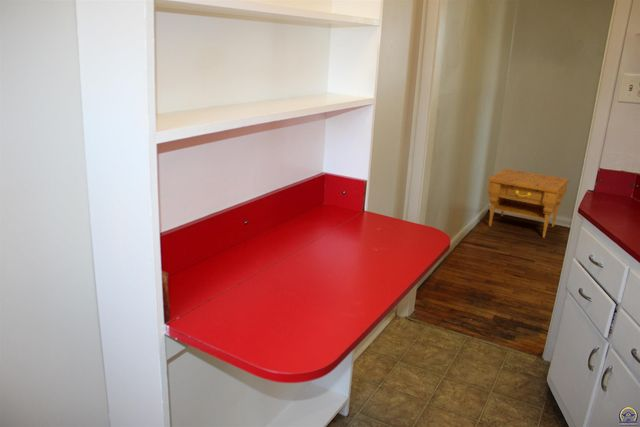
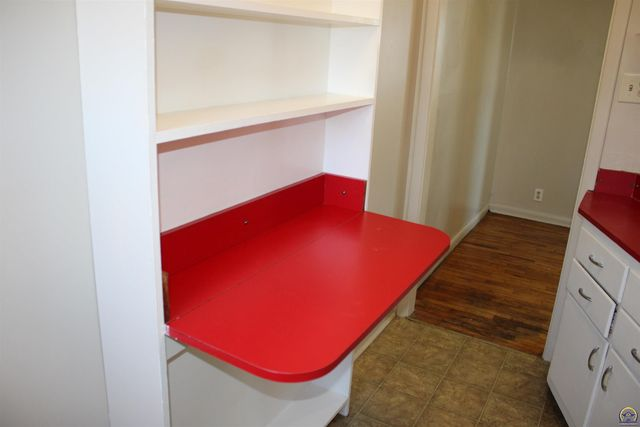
- nightstand [487,168,570,239]
